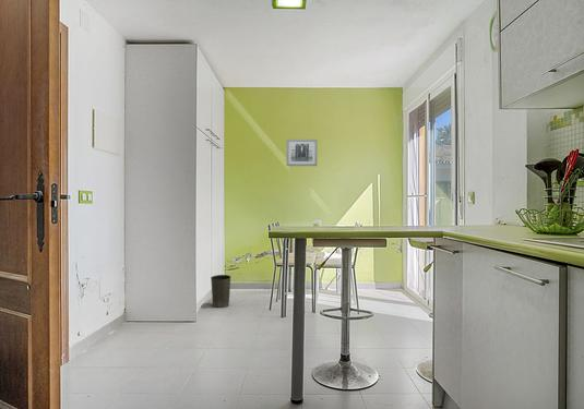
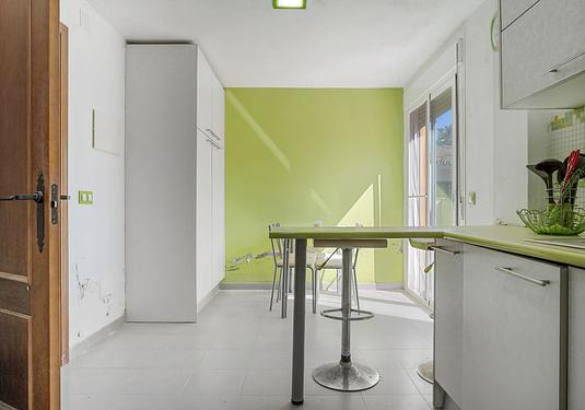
- waste basket [210,274,231,309]
- wall art [286,139,319,167]
